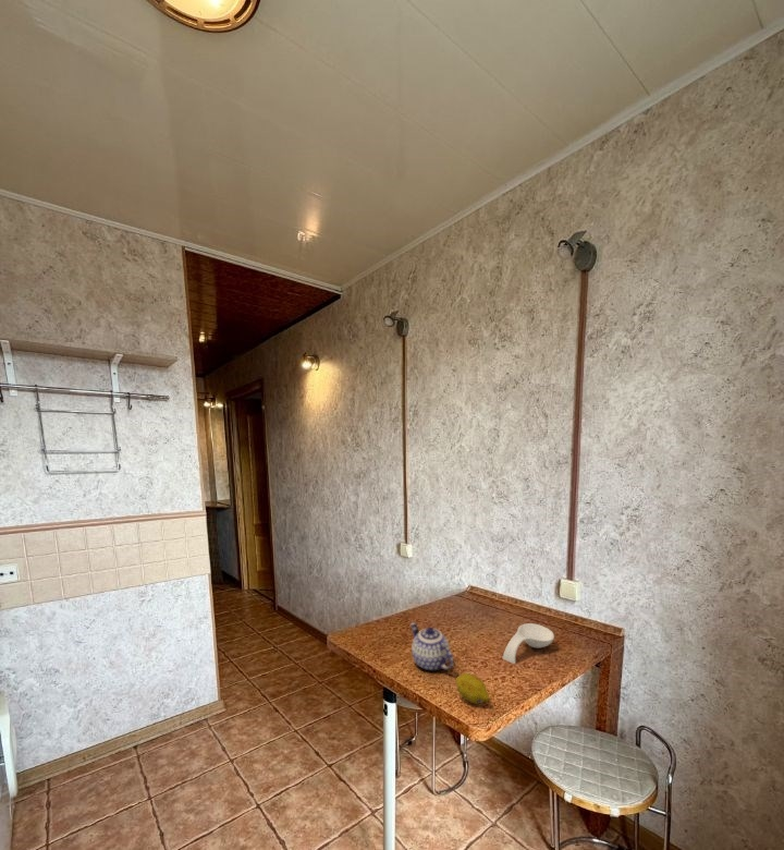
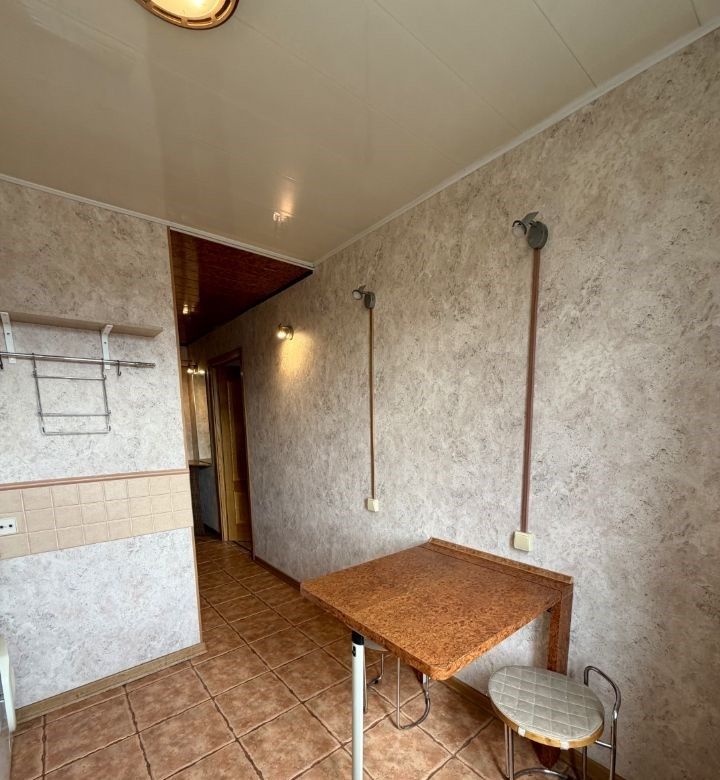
- teapot [409,621,455,671]
- fruit [455,672,491,705]
- spoon rest [502,622,555,665]
